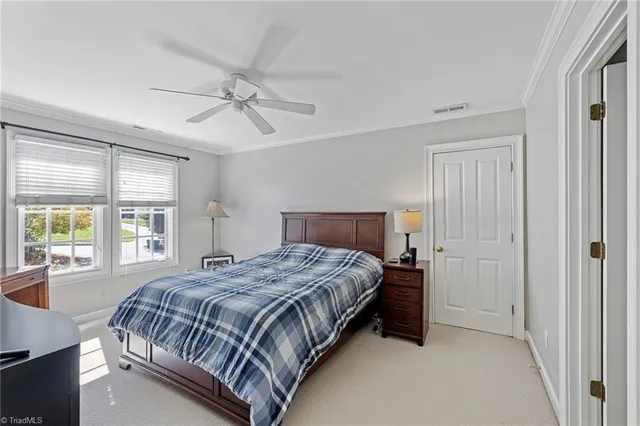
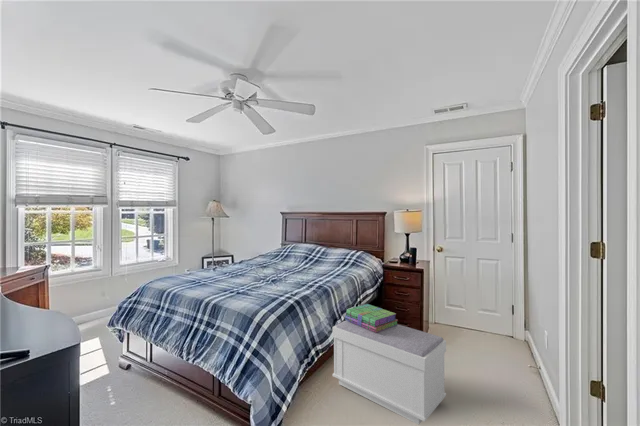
+ stack of books [344,303,399,333]
+ bench [331,320,447,426]
